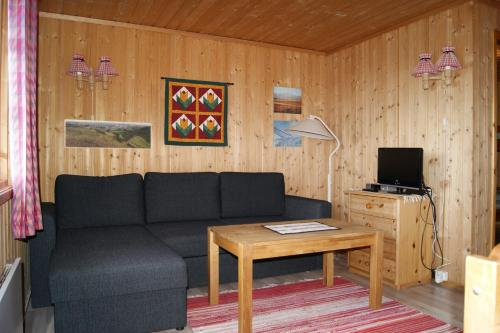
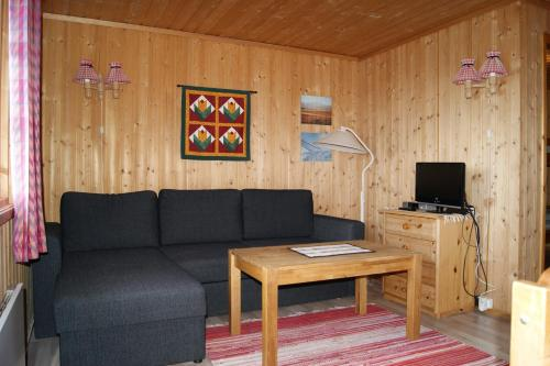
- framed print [64,118,152,150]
